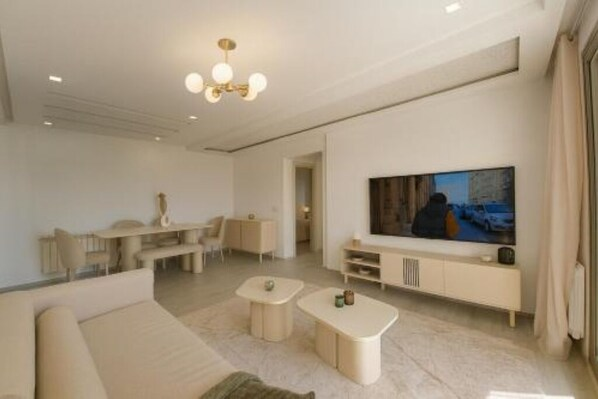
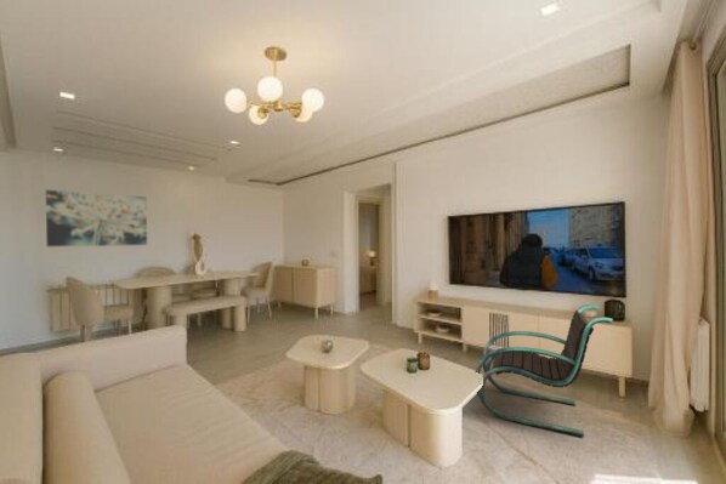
+ lounge chair [475,303,614,437]
+ wall art [45,189,148,247]
